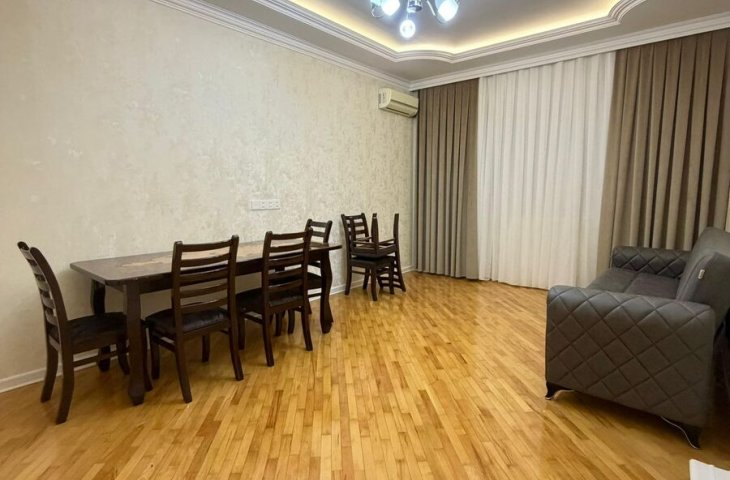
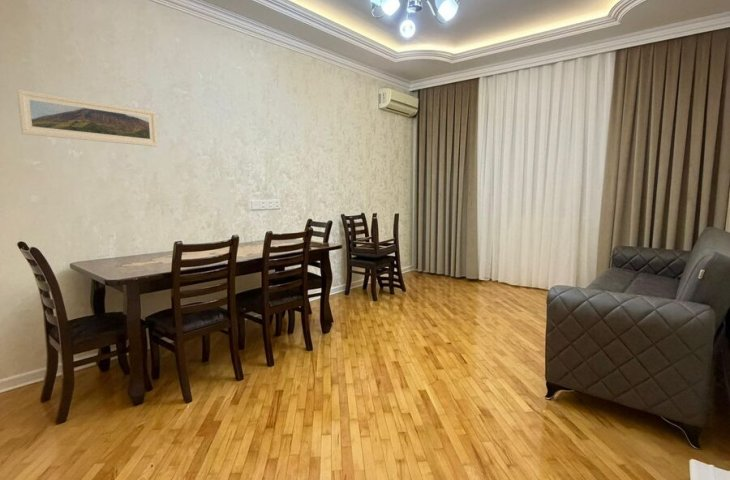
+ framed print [16,89,159,148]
